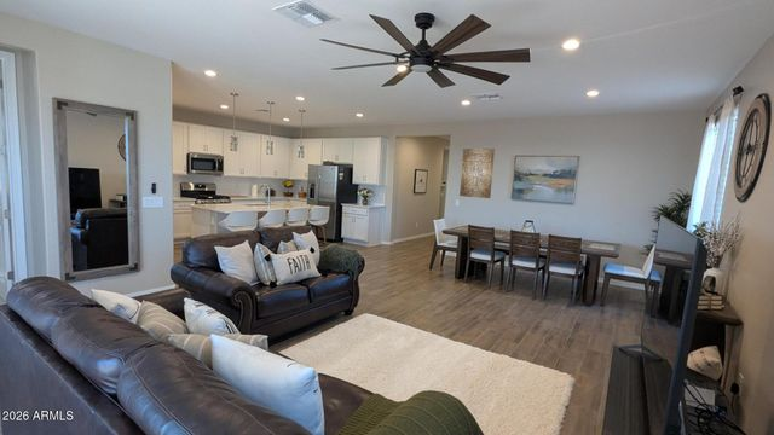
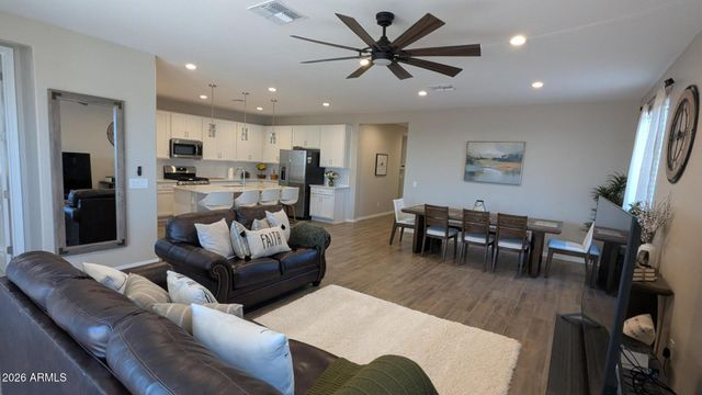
- wall art [458,147,496,199]
